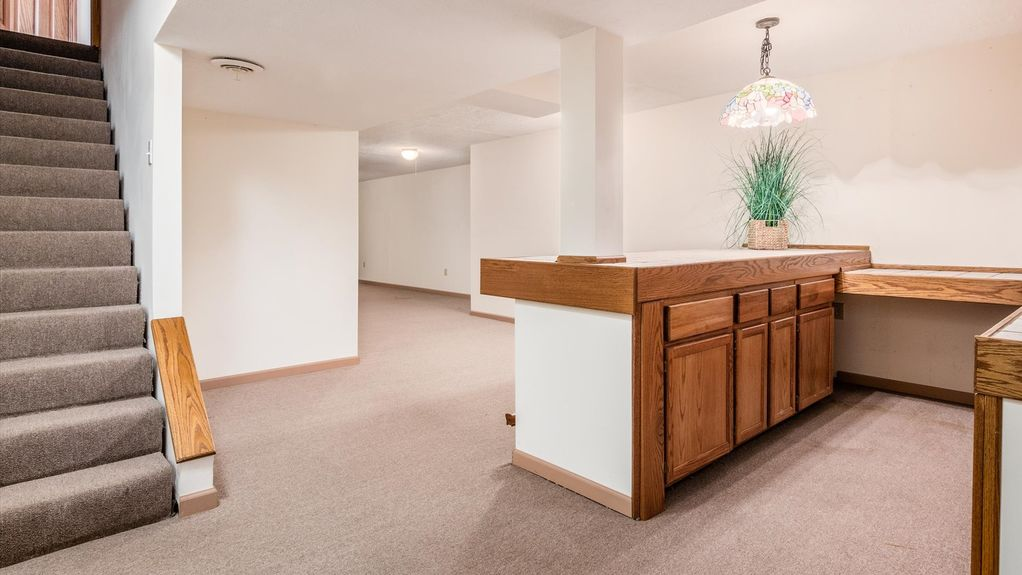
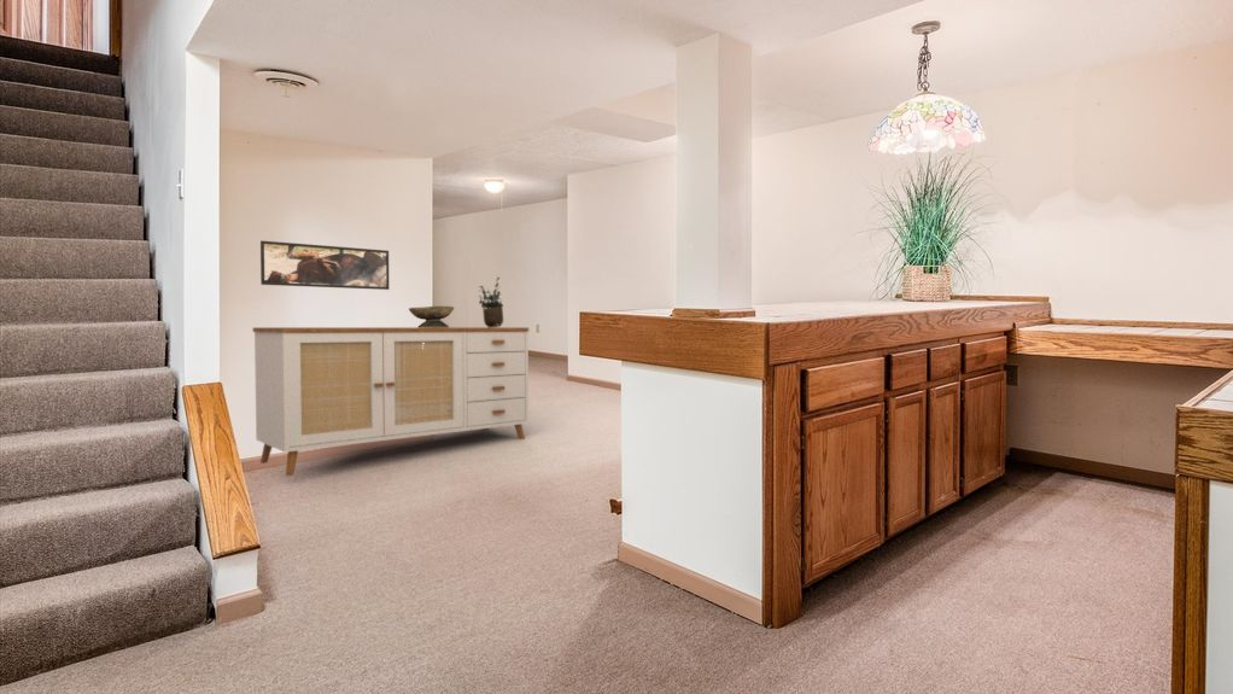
+ sideboard [252,326,530,477]
+ decorative bowl [408,305,455,327]
+ potted plant [478,276,504,327]
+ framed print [259,239,391,291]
